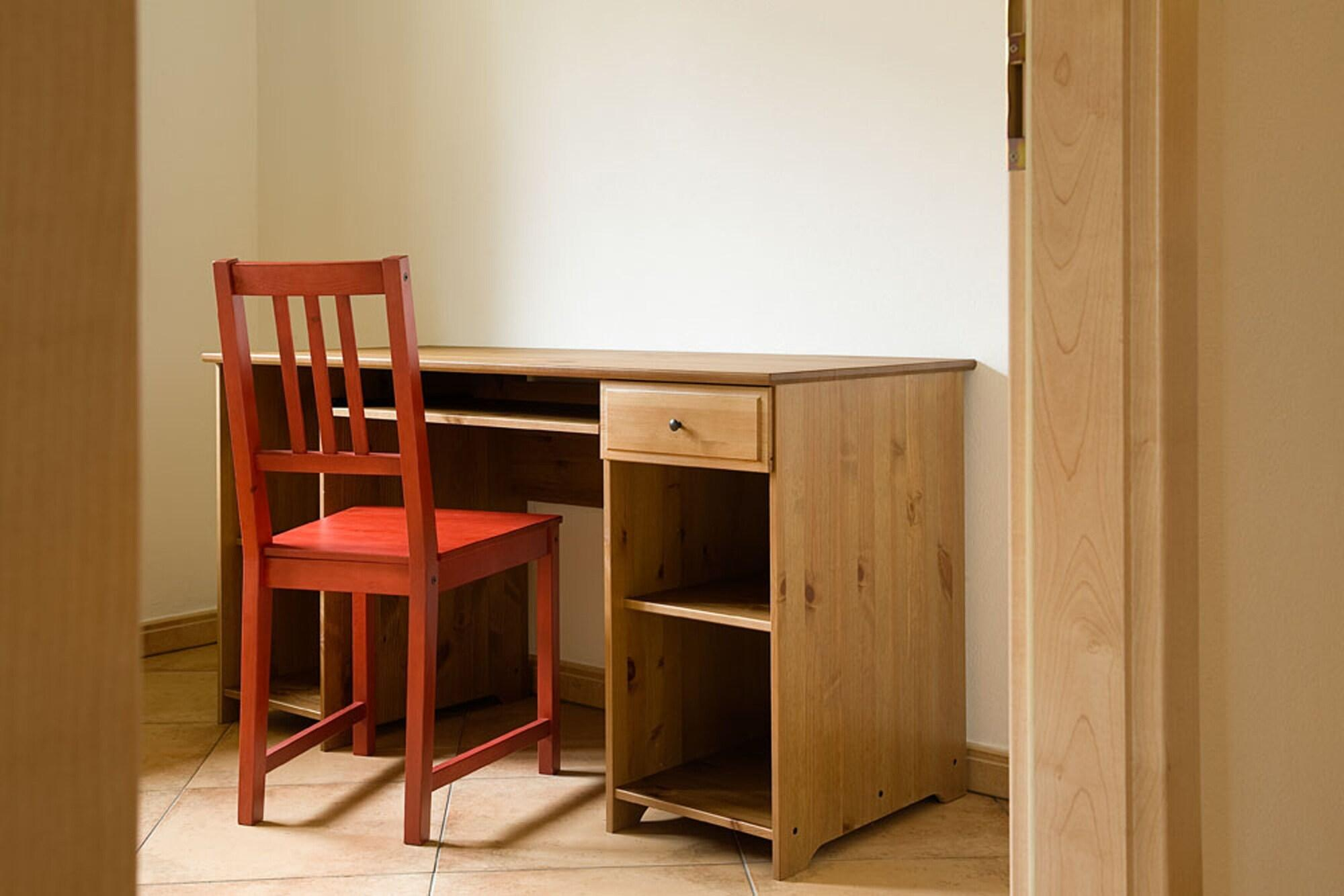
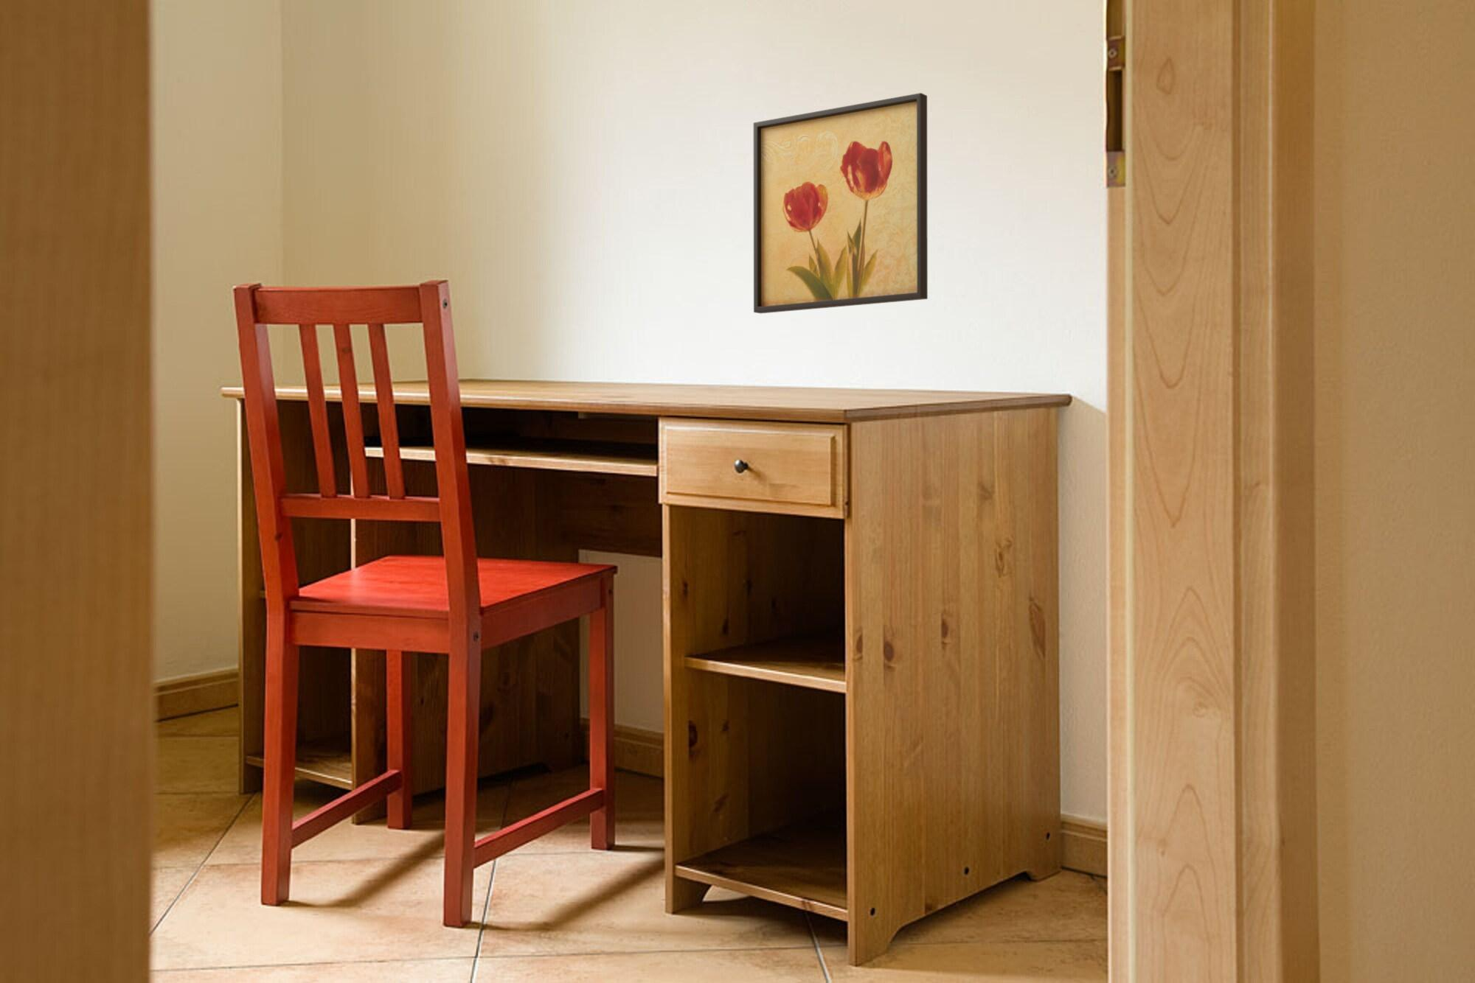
+ wall art [753,92,928,314]
